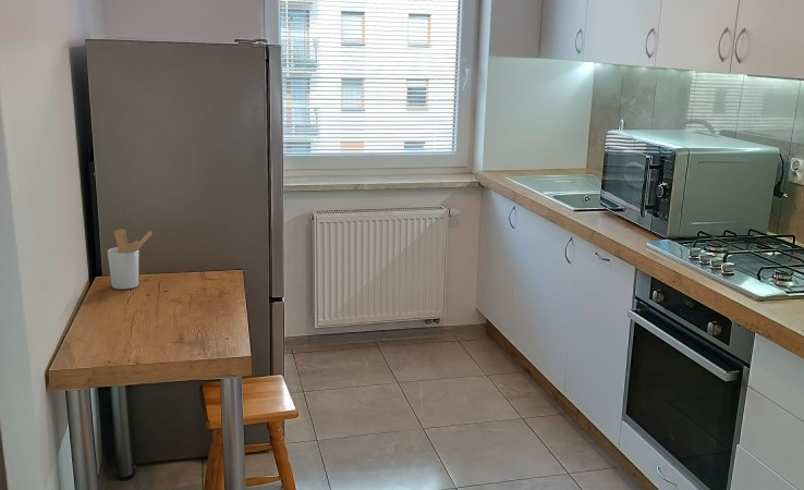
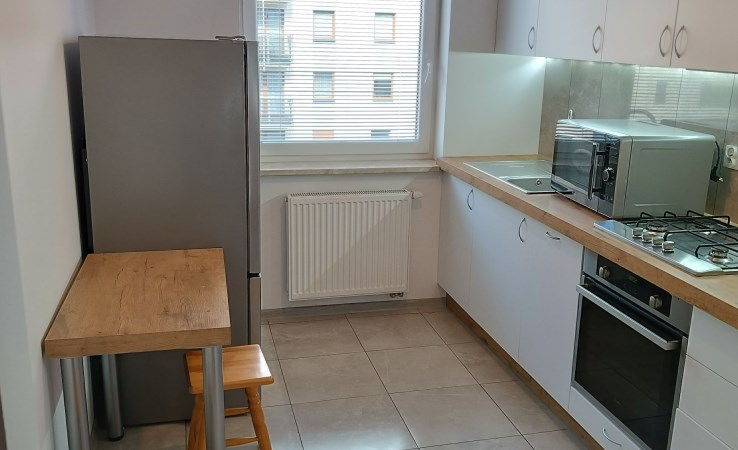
- utensil holder [107,228,153,290]
